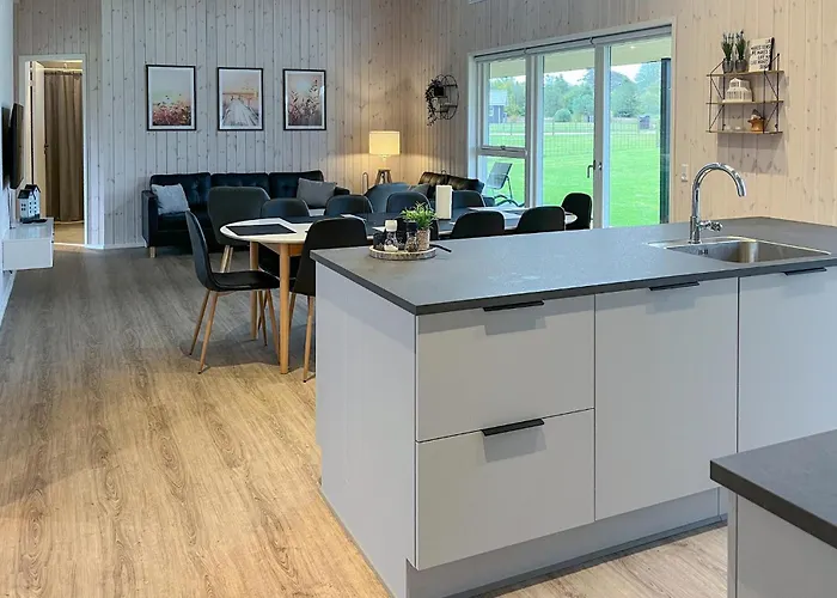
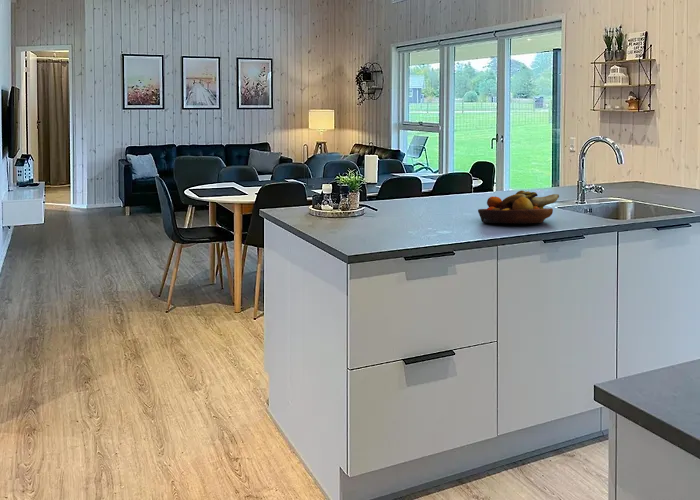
+ fruit bowl [477,189,560,224]
